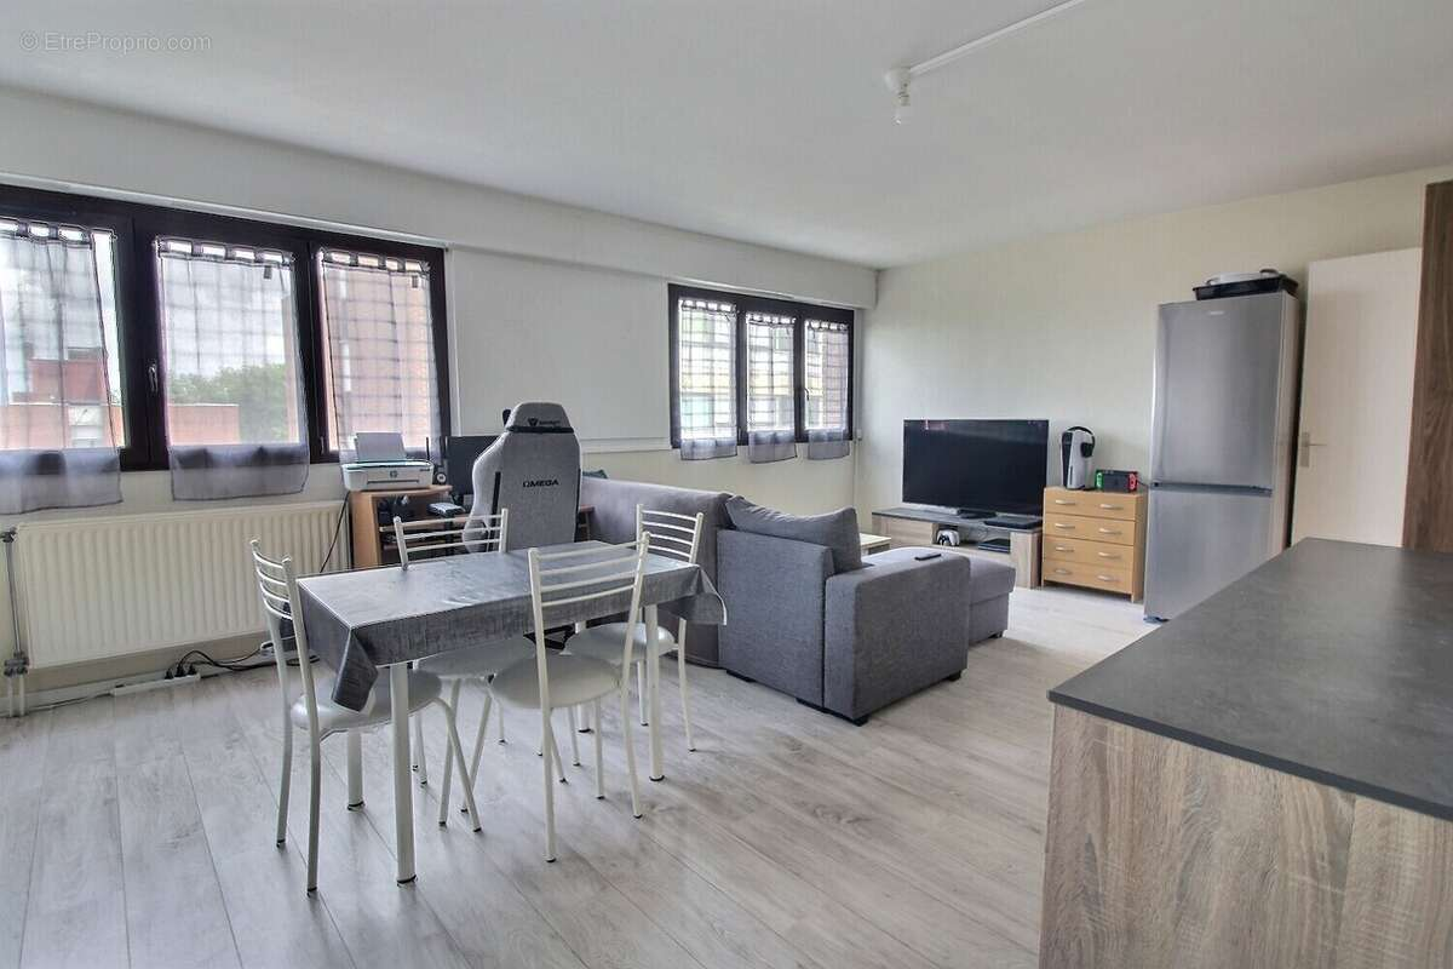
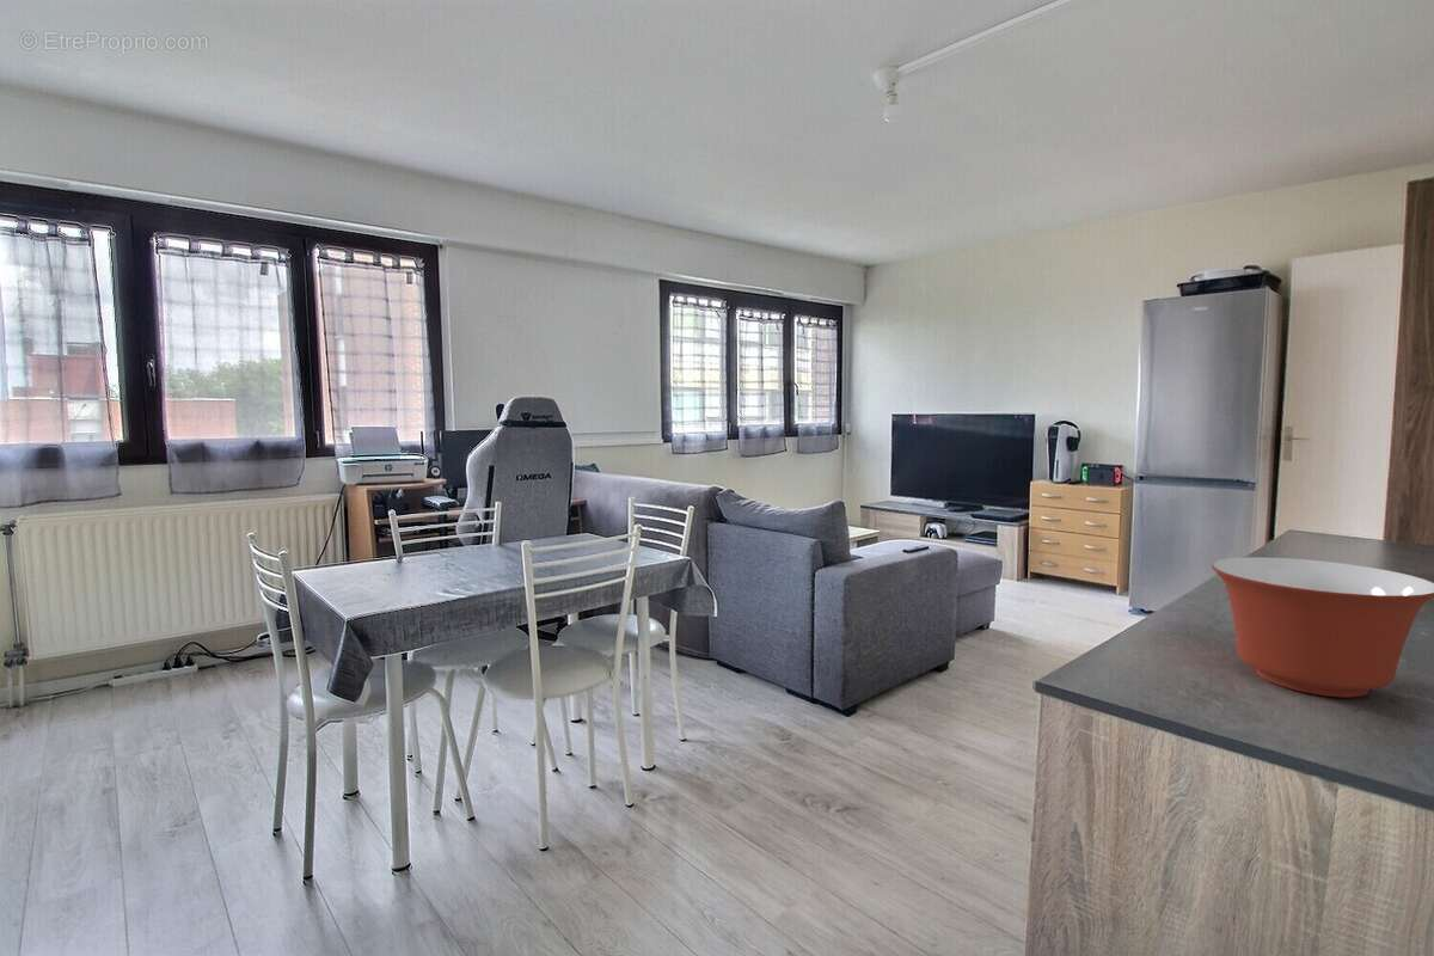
+ mixing bowl [1211,556,1434,699]
